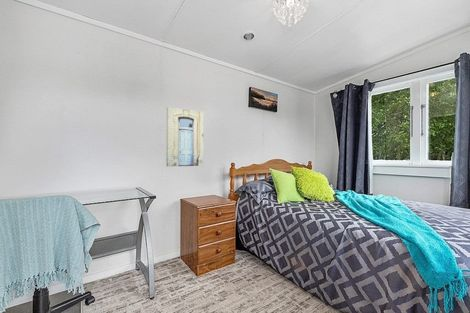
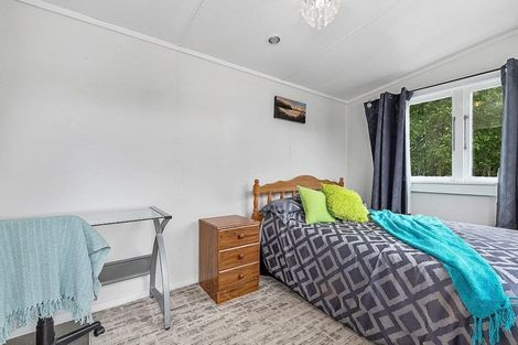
- wall art [166,107,204,168]
